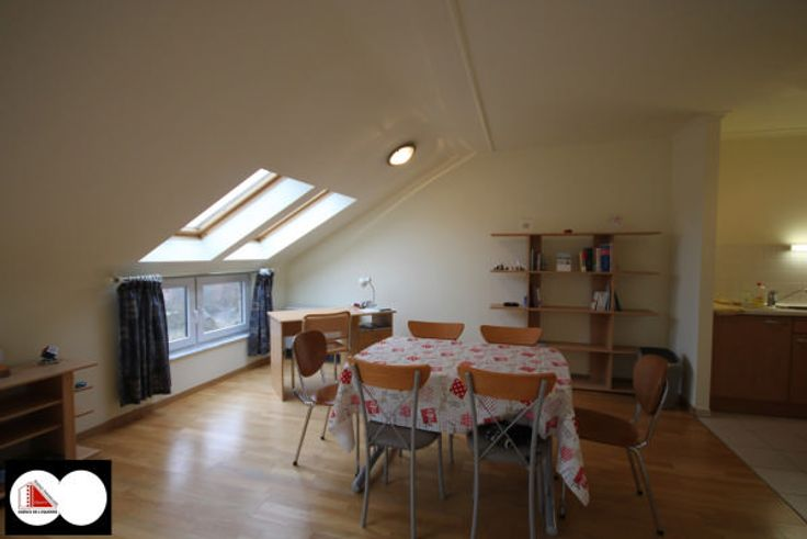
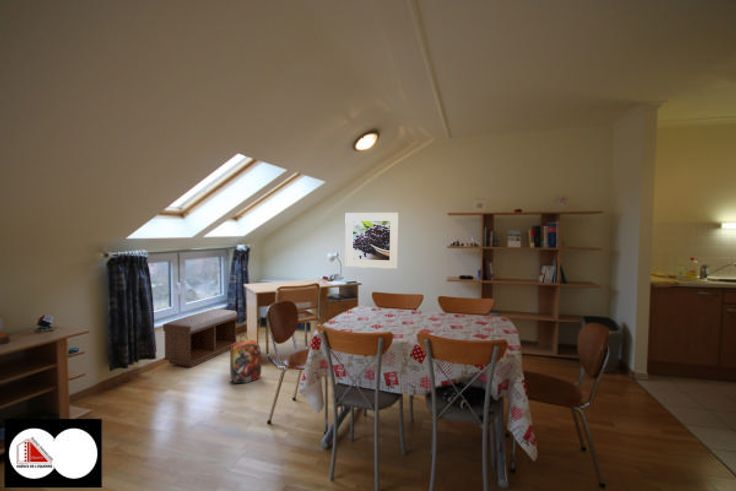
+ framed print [344,212,400,270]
+ backpack [229,334,263,384]
+ bench [162,308,239,368]
